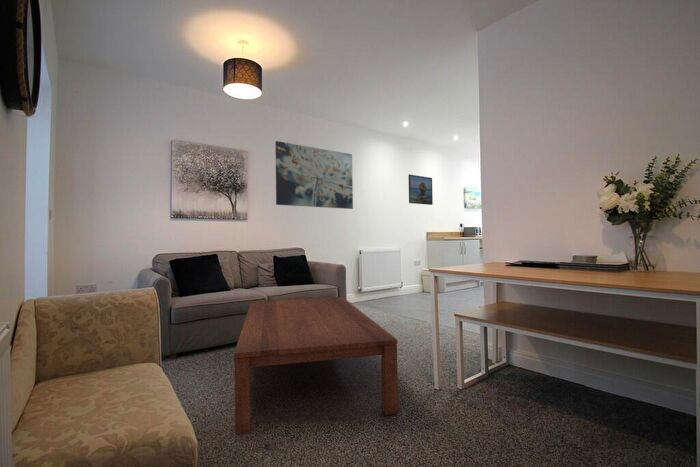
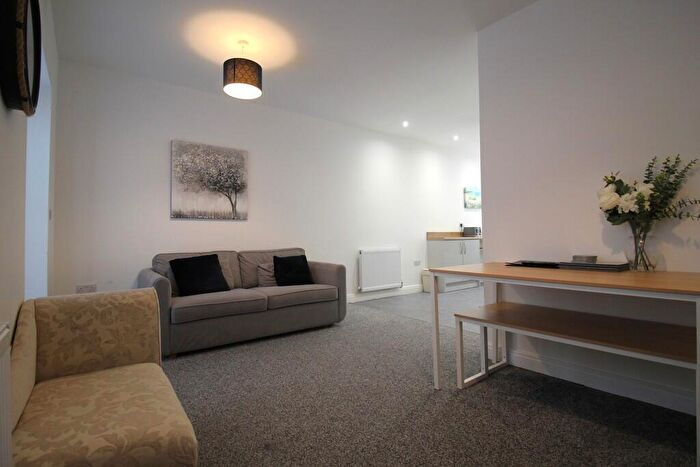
- wall art [274,140,354,210]
- coffee table [233,296,399,436]
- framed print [408,174,434,206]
